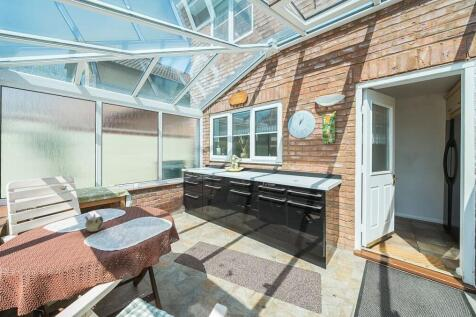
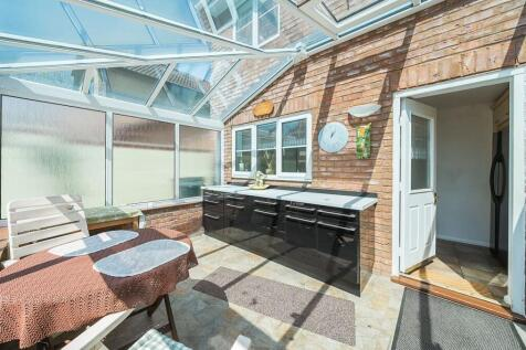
- teapot [83,213,104,233]
